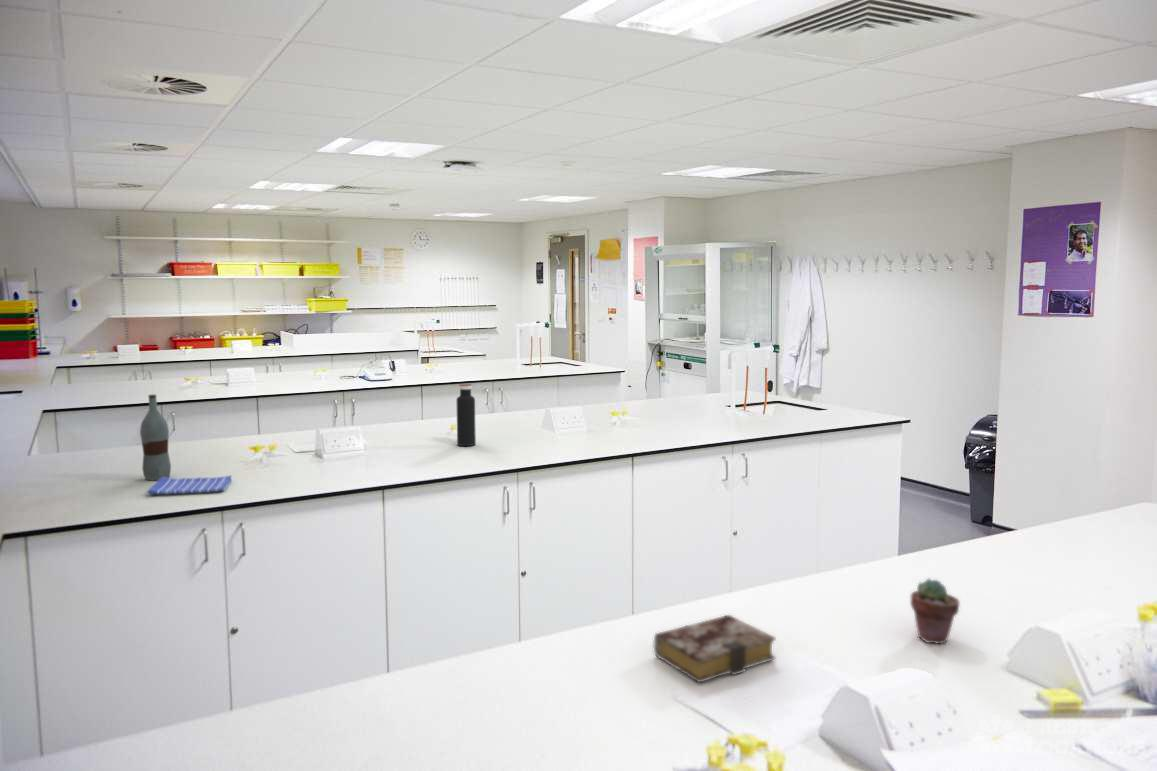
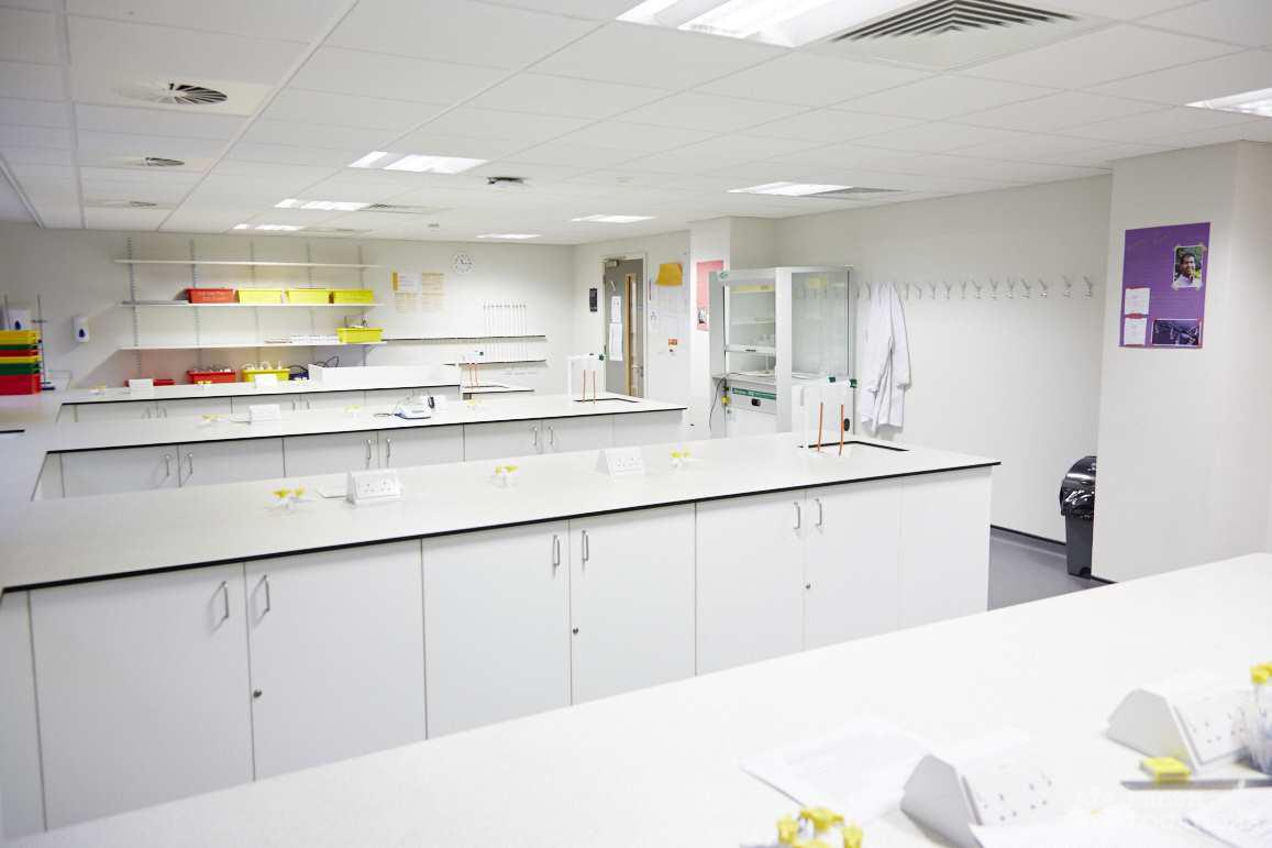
- bottle [139,393,172,481]
- dish towel [147,474,233,496]
- book [653,614,776,683]
- water bottle [455,383,477,447]
- potted succulent [909,577,961,645]
